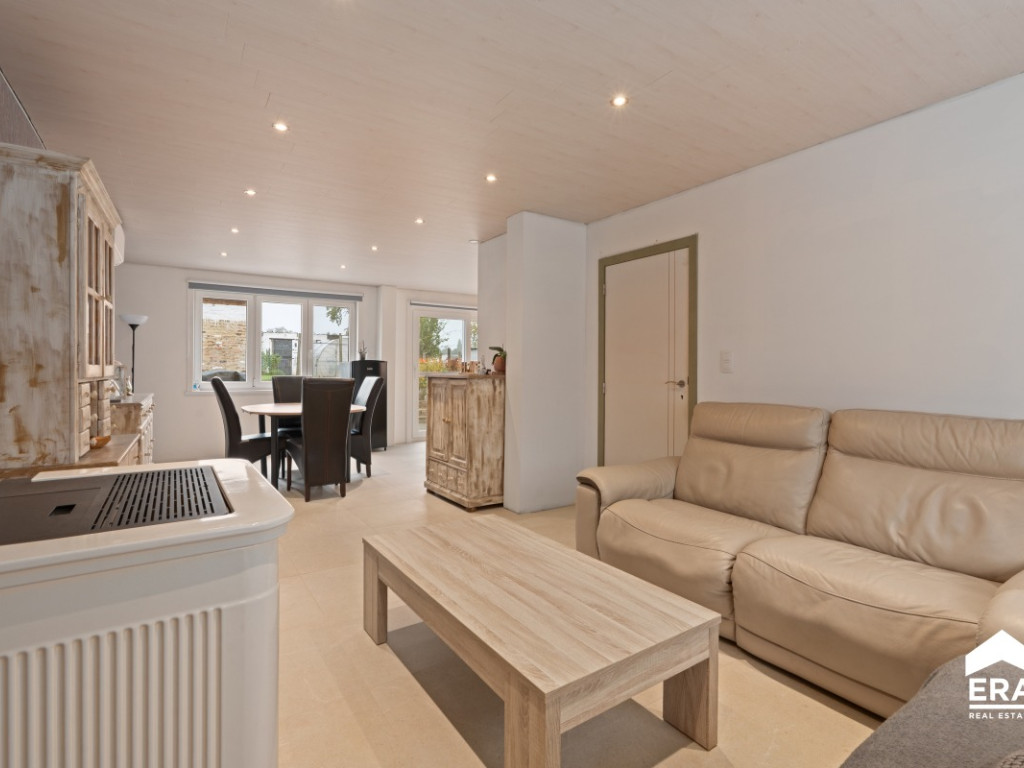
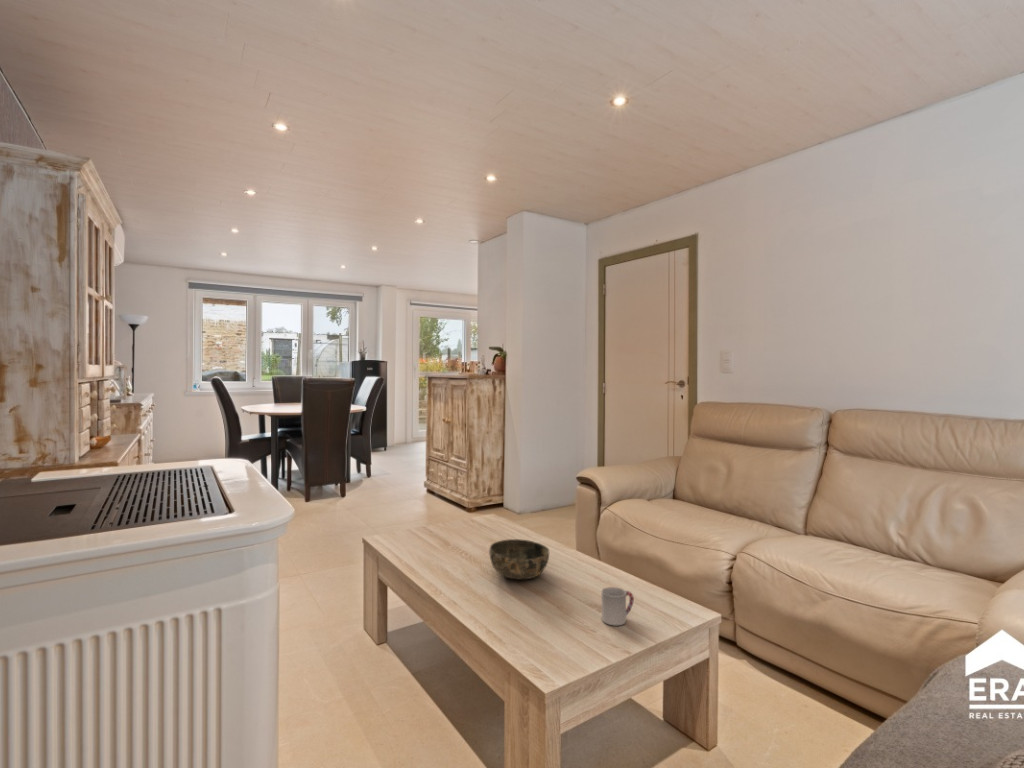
+ bowl [488,538,550,581]
+ cup [601,586,635,626]
